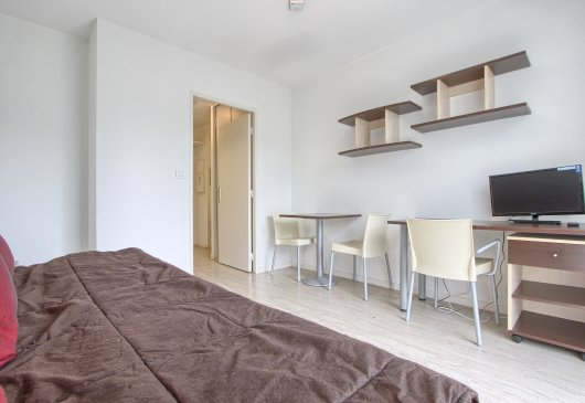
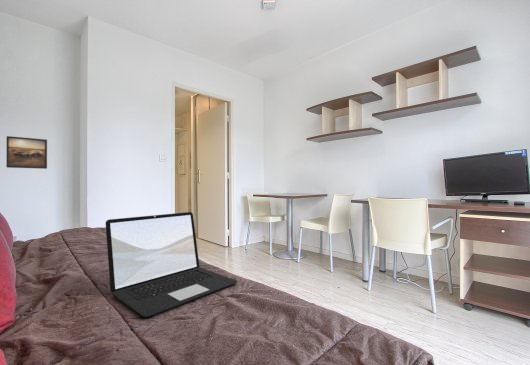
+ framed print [5,135,48,170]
+ laptop [105,211,238,318]
